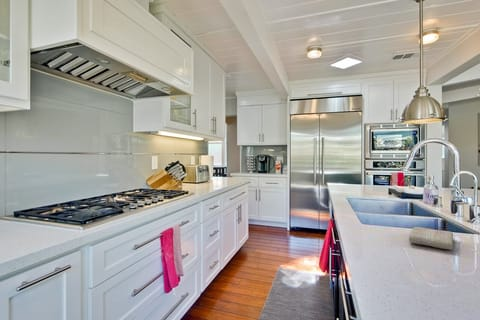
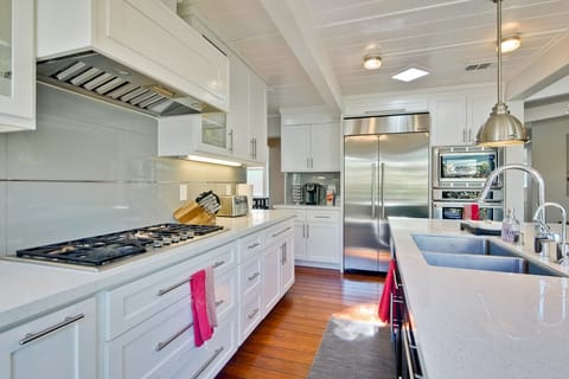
- washcloth [408,226,454,251]
